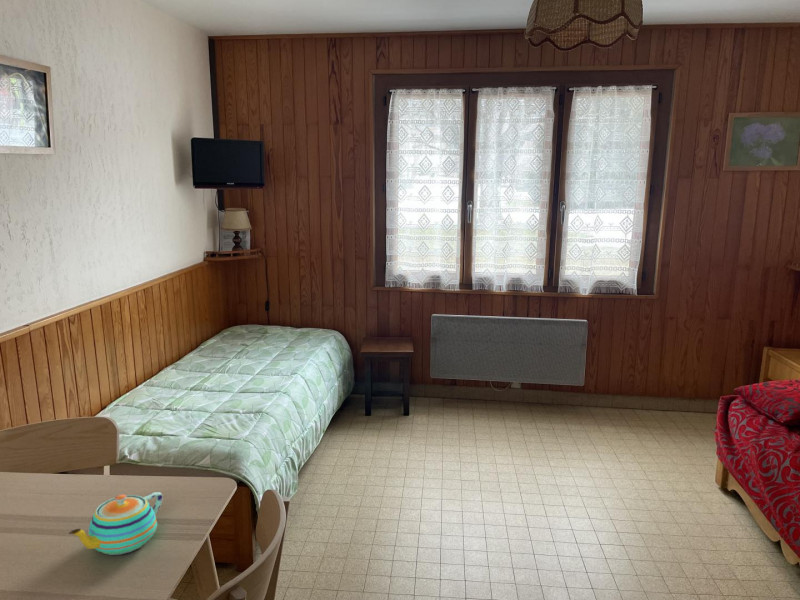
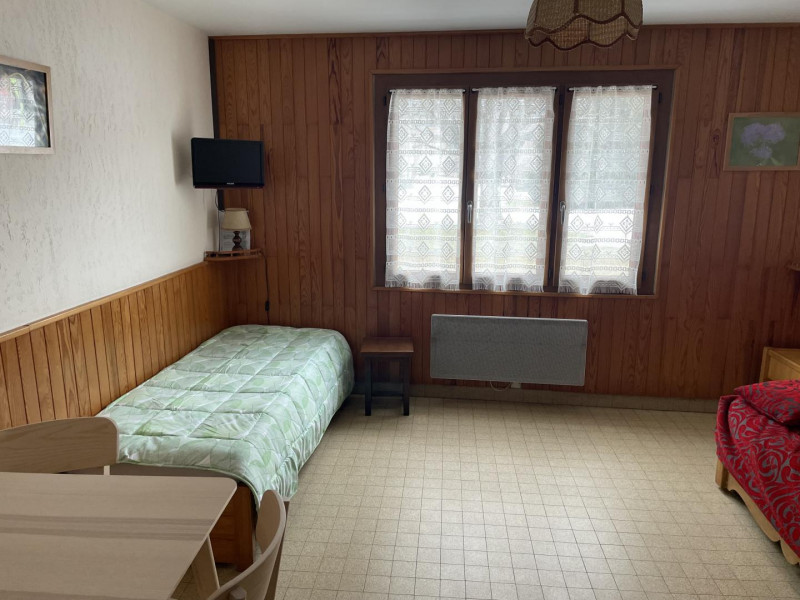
- teapot [68,491,164,556]
